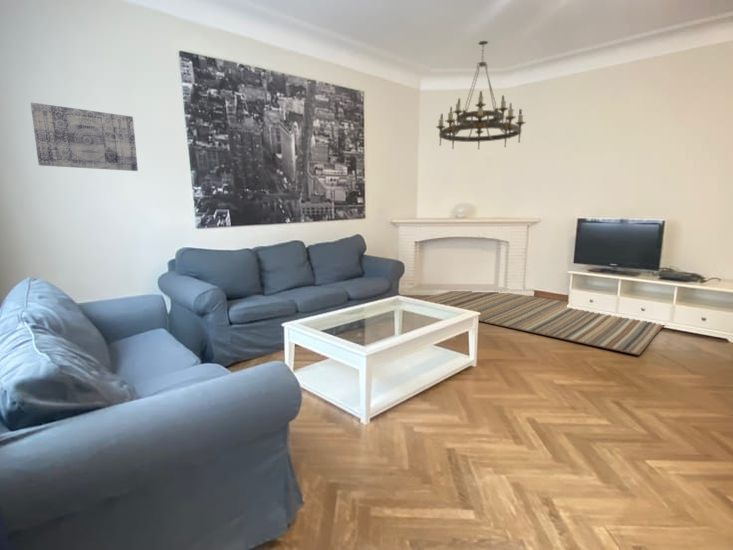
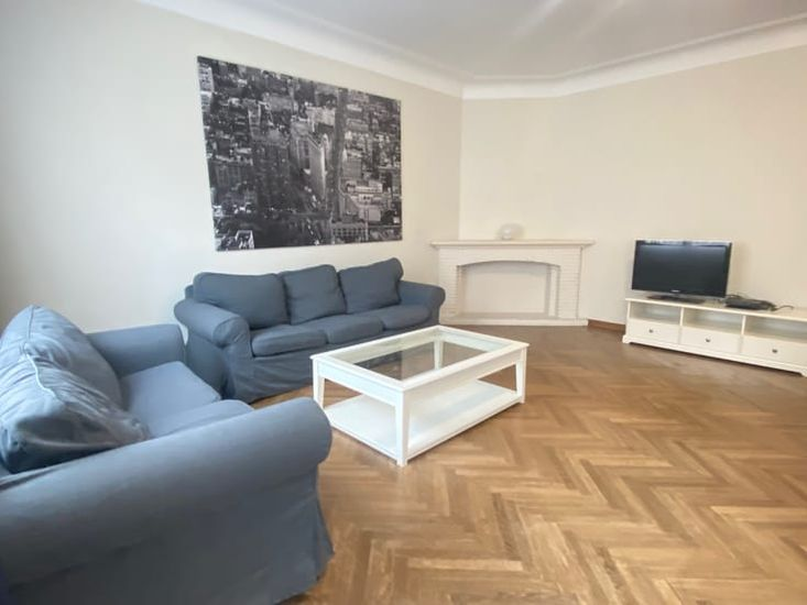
- wall art [30,101,139,172]
- rug [420,290,665,356]
- chandelier [435,40,527,151]
